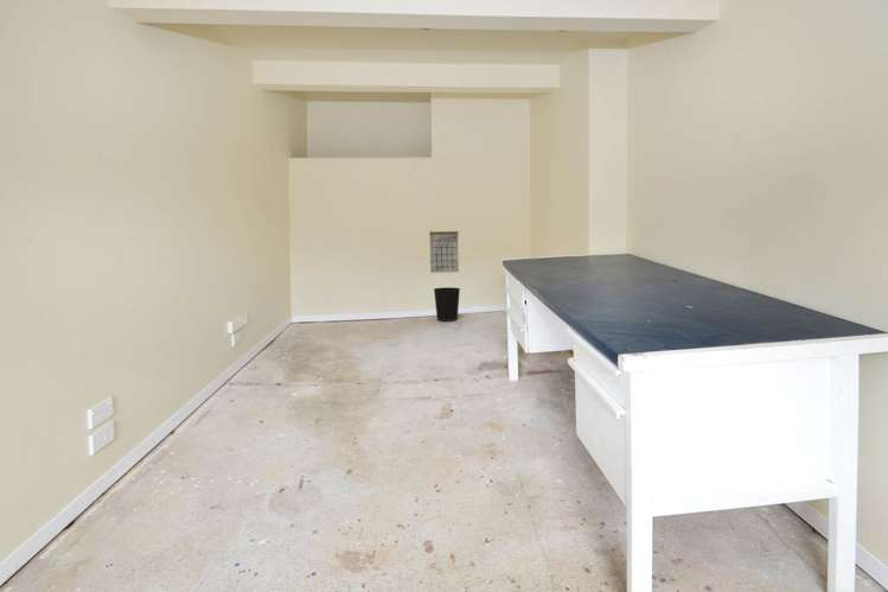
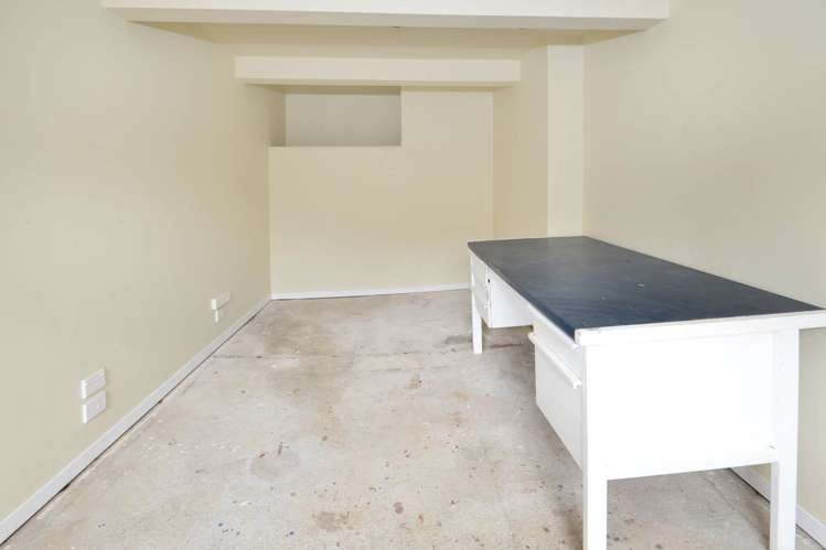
- wastebasket [433,286,461,322]
- calendar [428,228,460,274]
